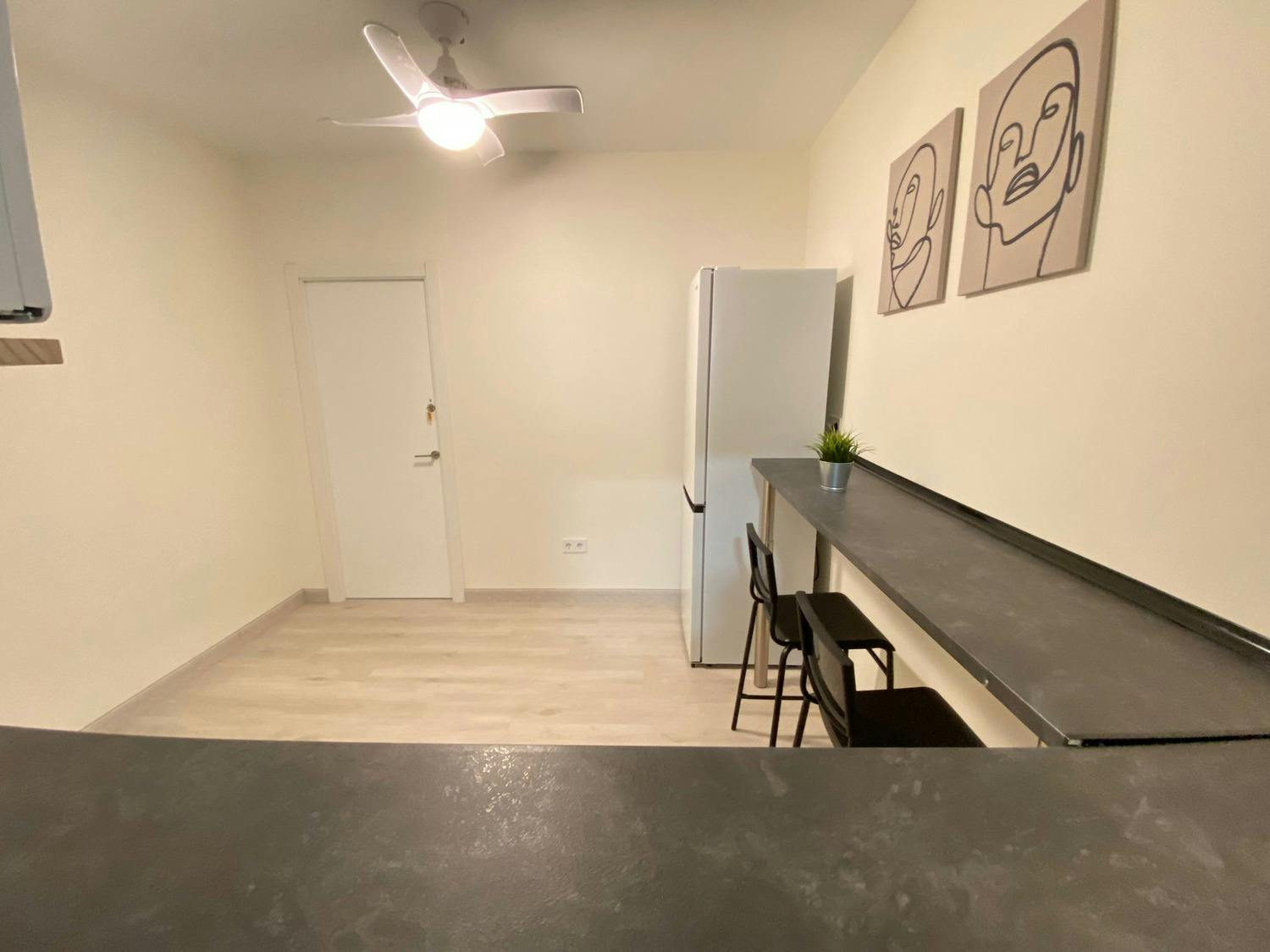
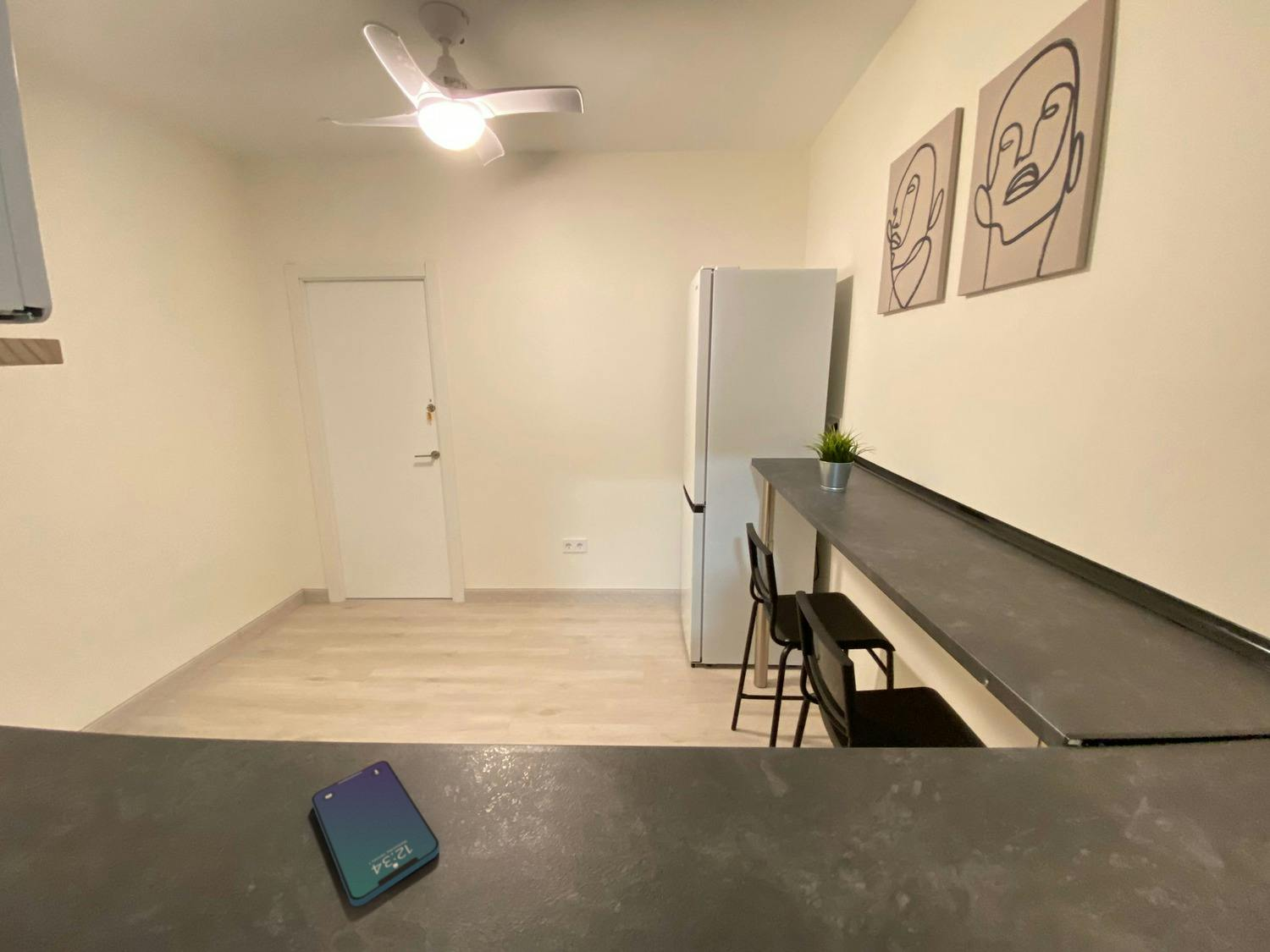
+ smartphone [311,760,440,907]
